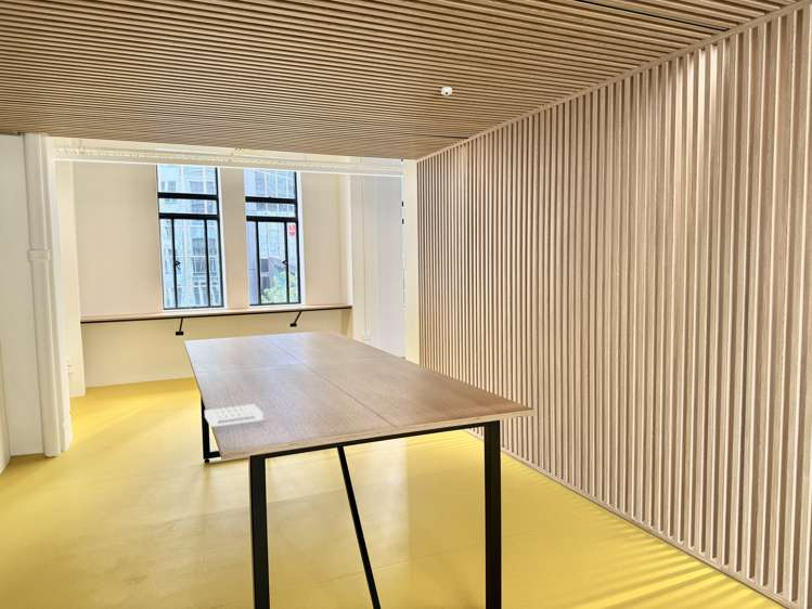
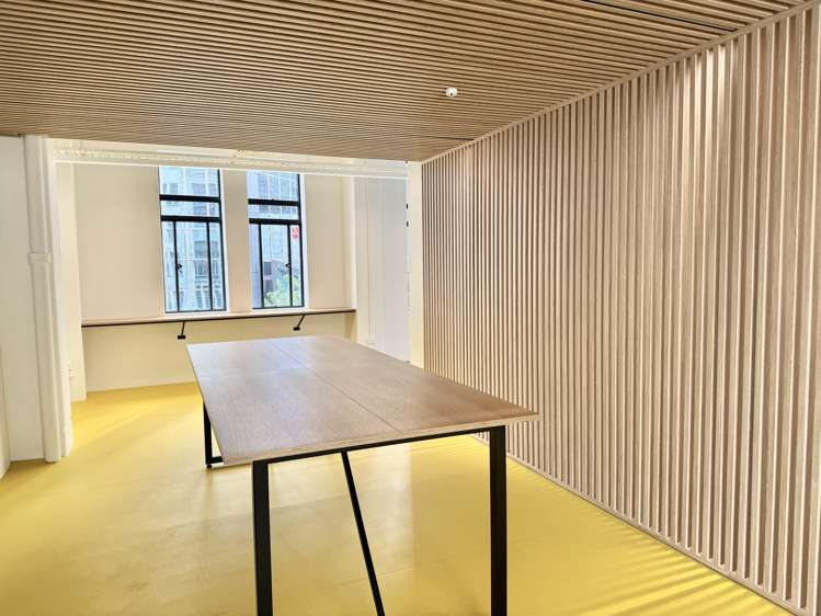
- pallet [204,403,265,428]
